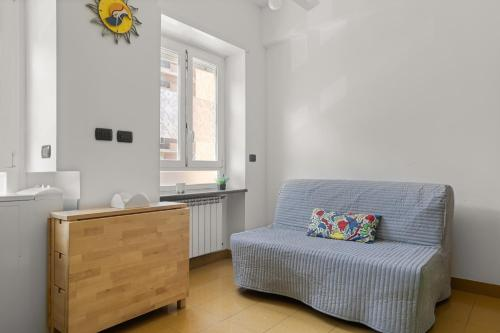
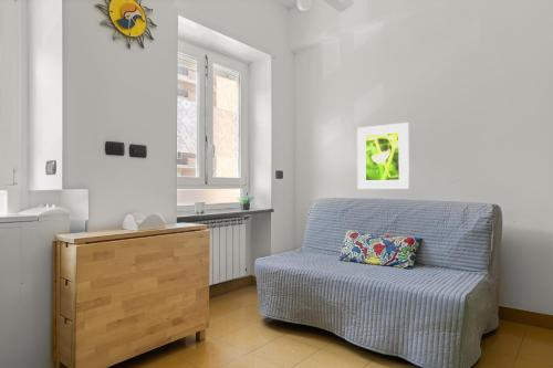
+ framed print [356,122,410,190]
